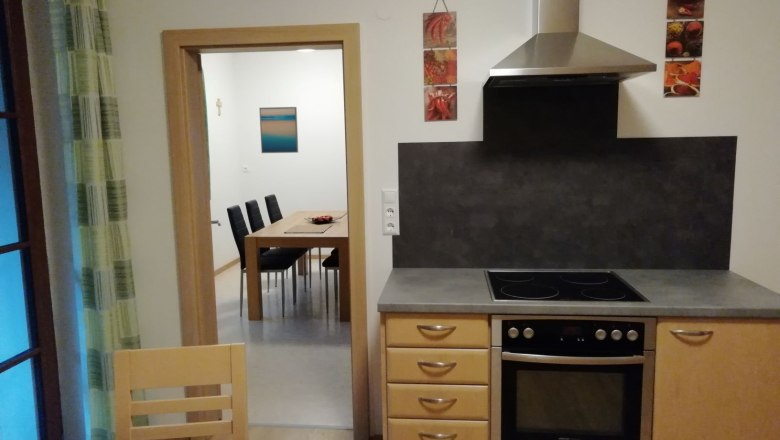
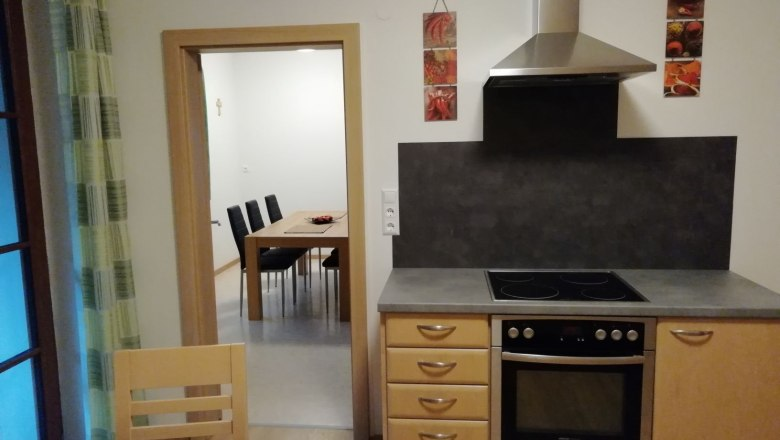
- wall art [258,106,299,154]
